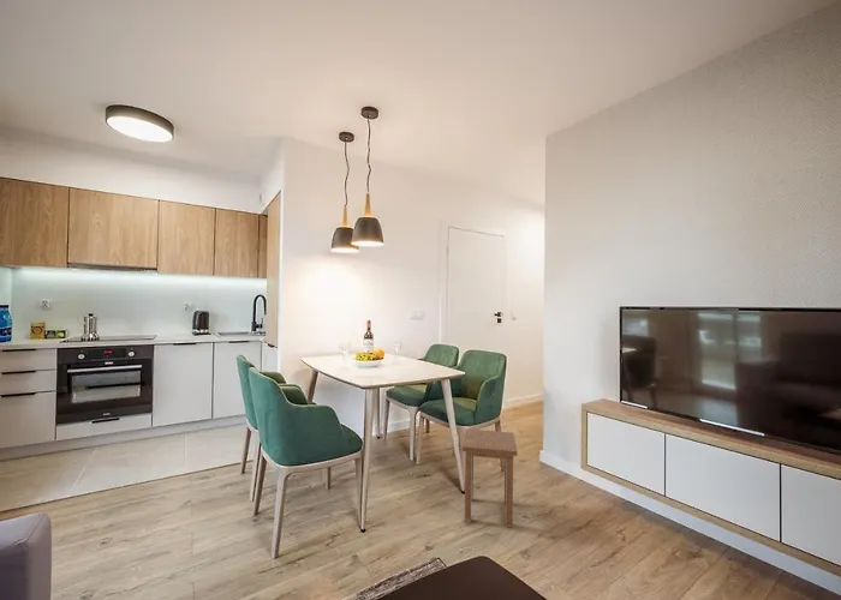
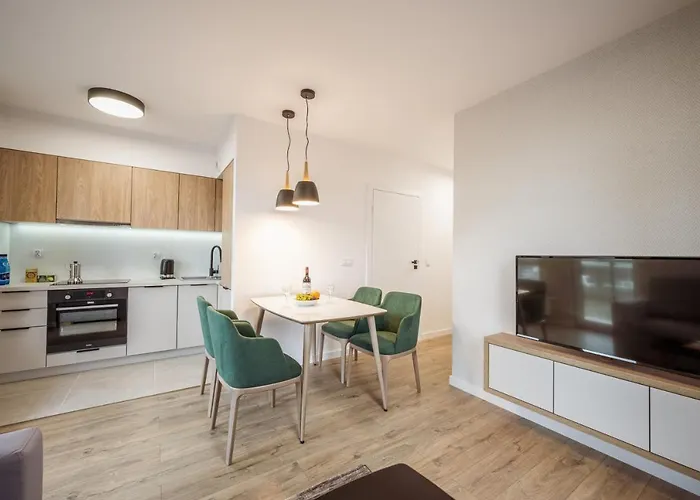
- stool [460,427,519,528]
